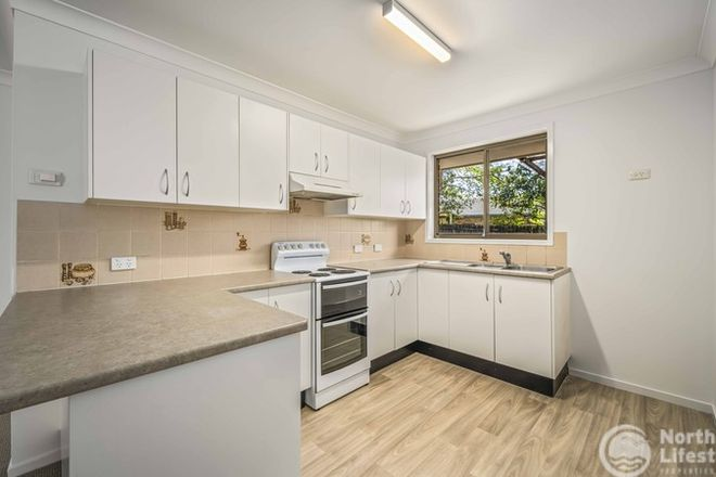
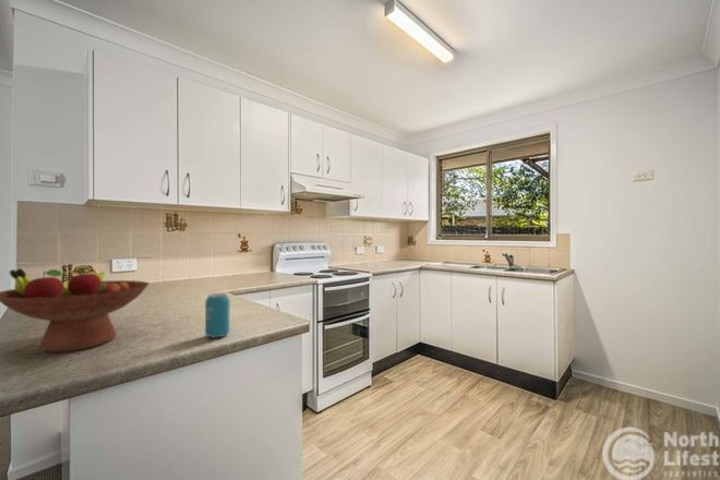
+ beverage can [204,292,231,338]
+ fruit bowl [0,266,151,352]
